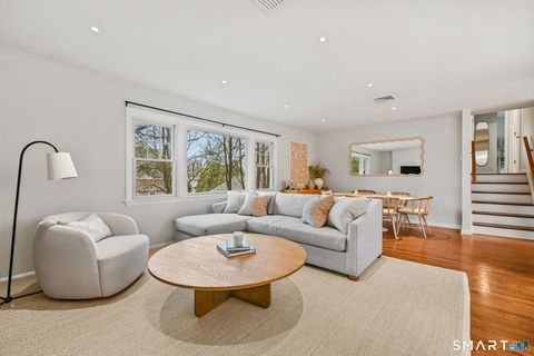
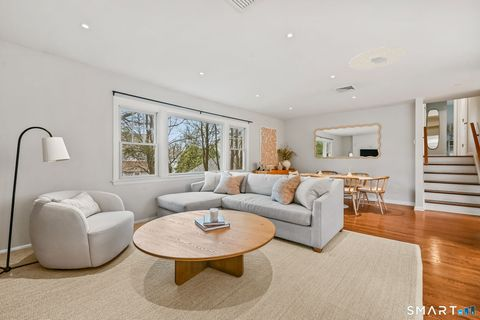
+ ceiling light [348,46,406,71]
